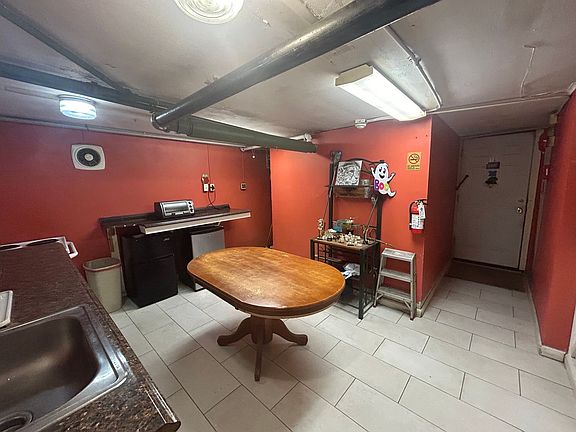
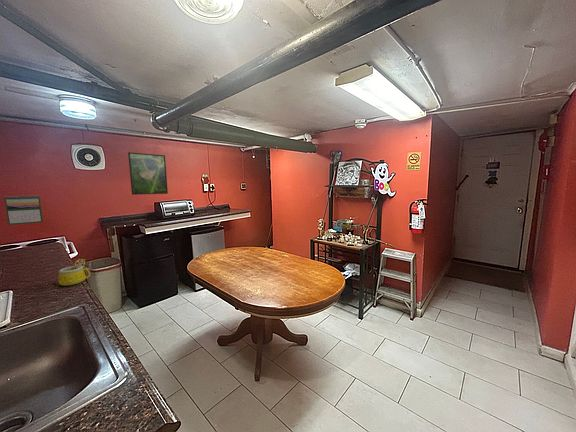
+ mug [57,258,91,287]
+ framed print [127,151,169,196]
+ calendar [3,194,44,226]
